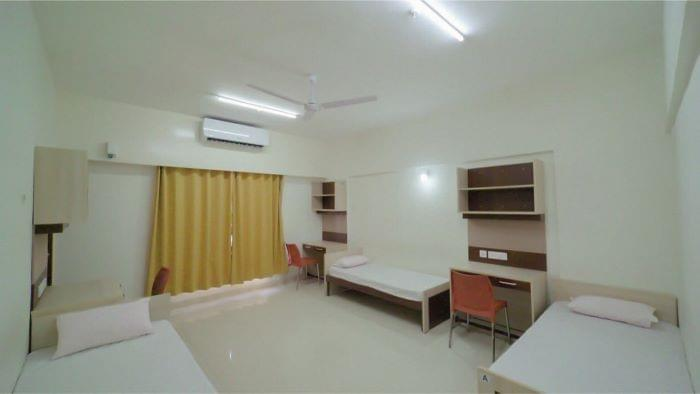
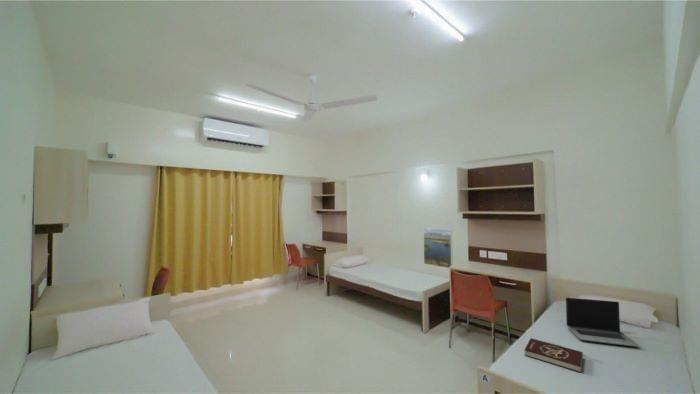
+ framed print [422,227,454,269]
+ book [524,337,584,374]
+ laptop computer [565,297,641,348]
